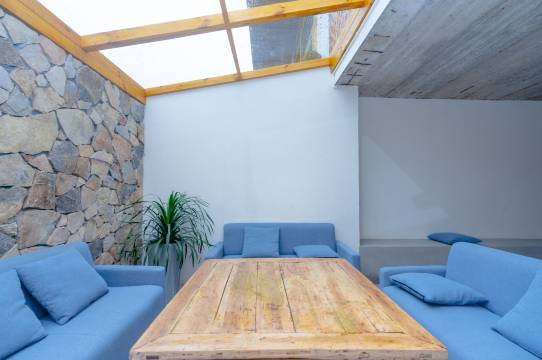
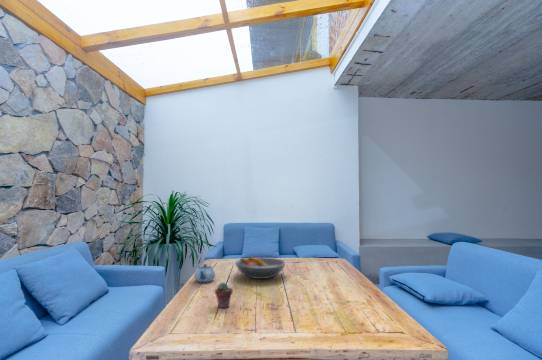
+ fruit bowl [234,256,287,280]
+ potted succulent [214,281,234,309]
+ chinaware [193,263,216,283]
